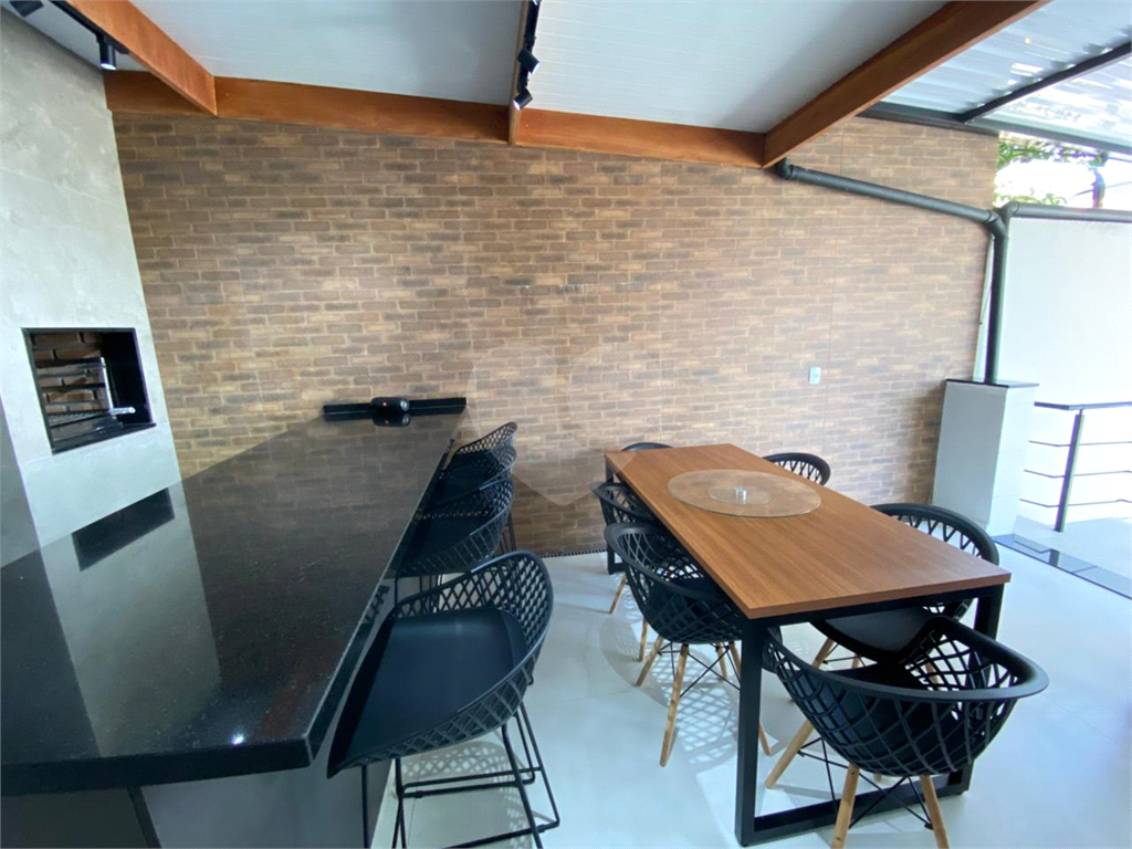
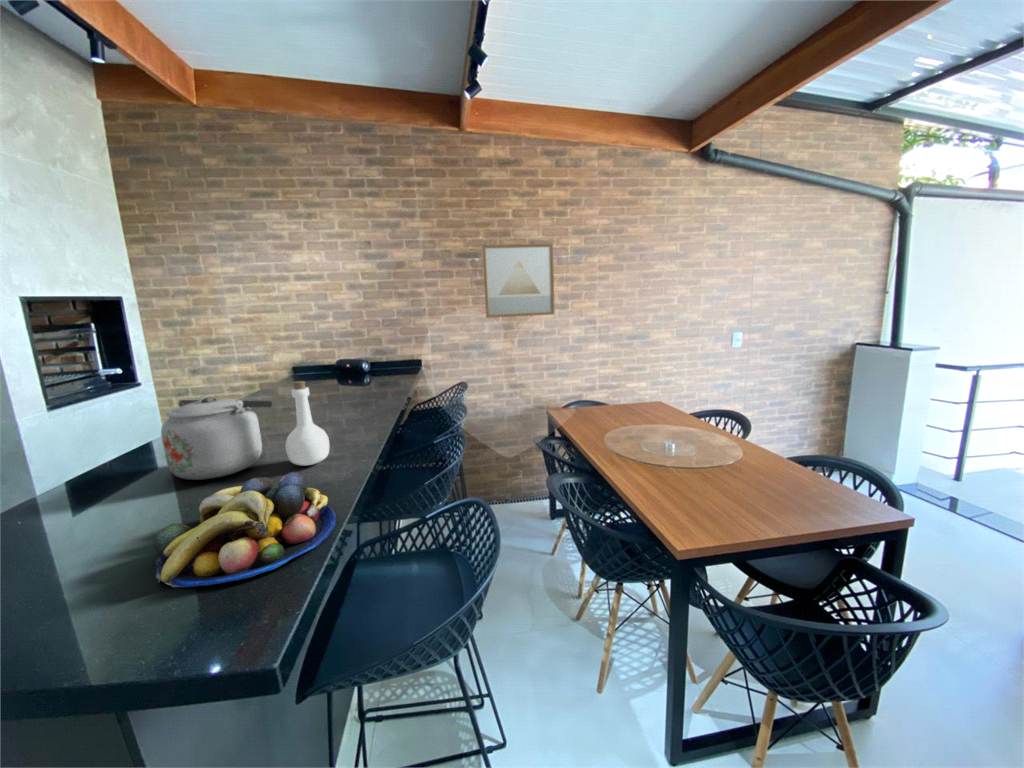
+ wall art [481,243,555,319]
+ bottle [284,380,330,467]
+ kettle [160,394,273,481]
+ fruit bowl [153,471,337,588]
